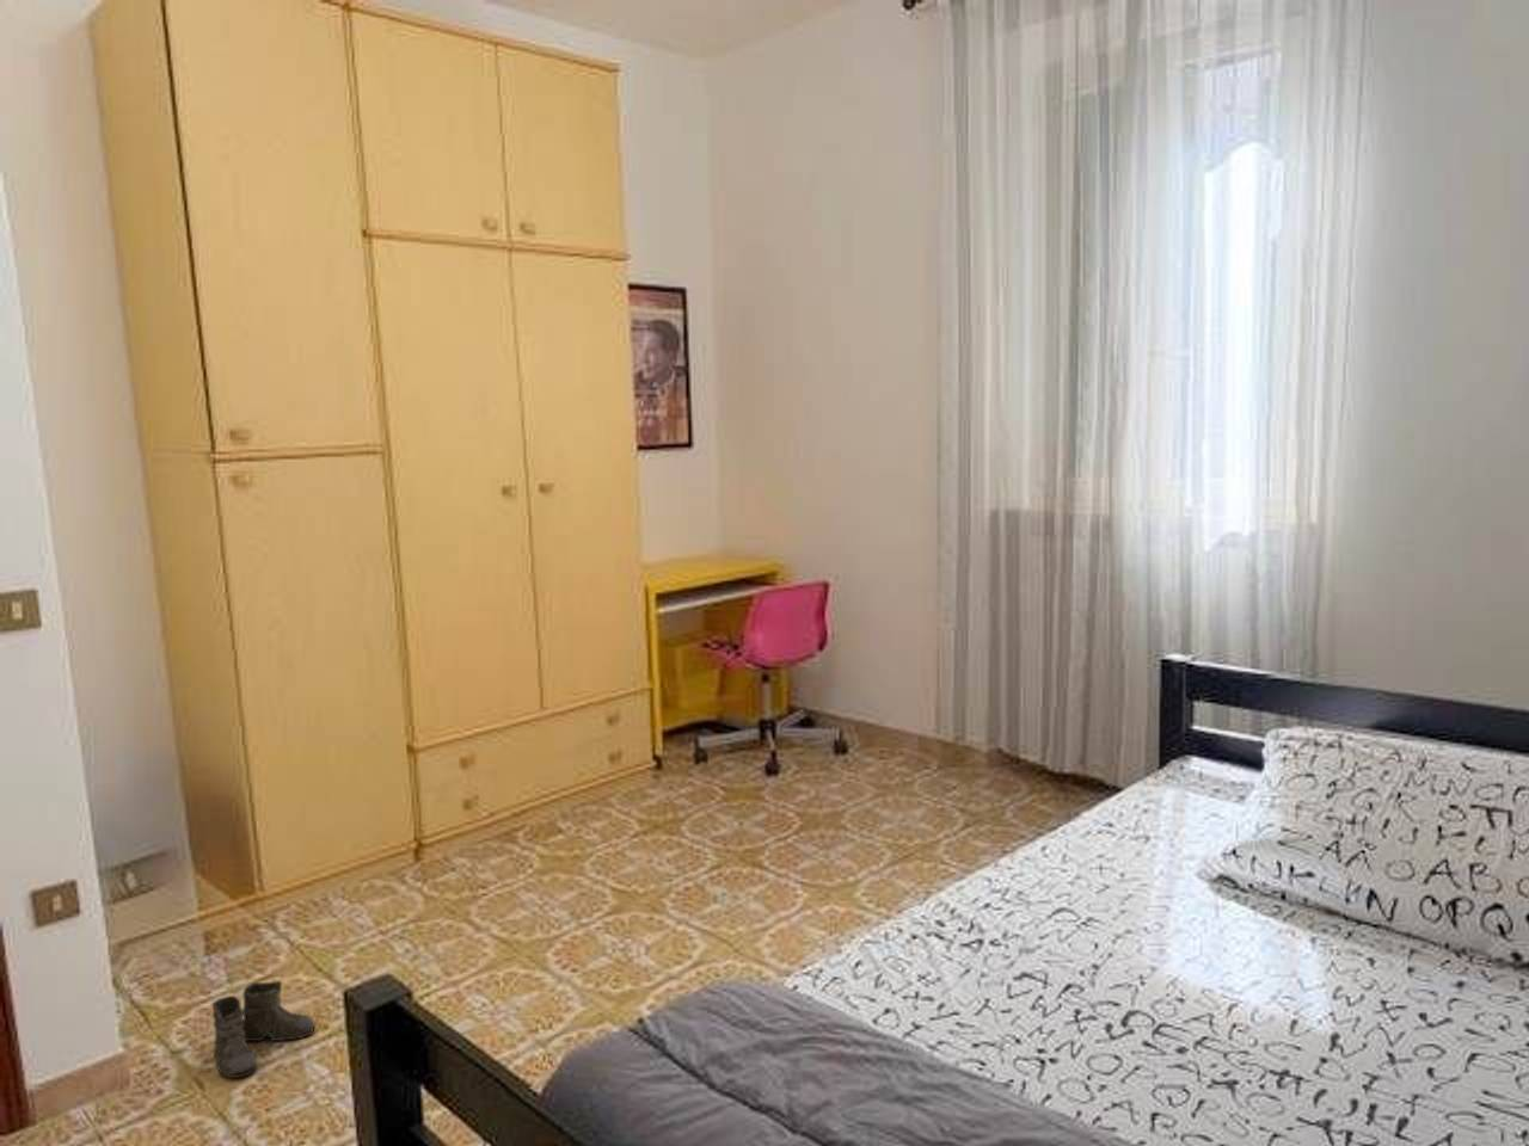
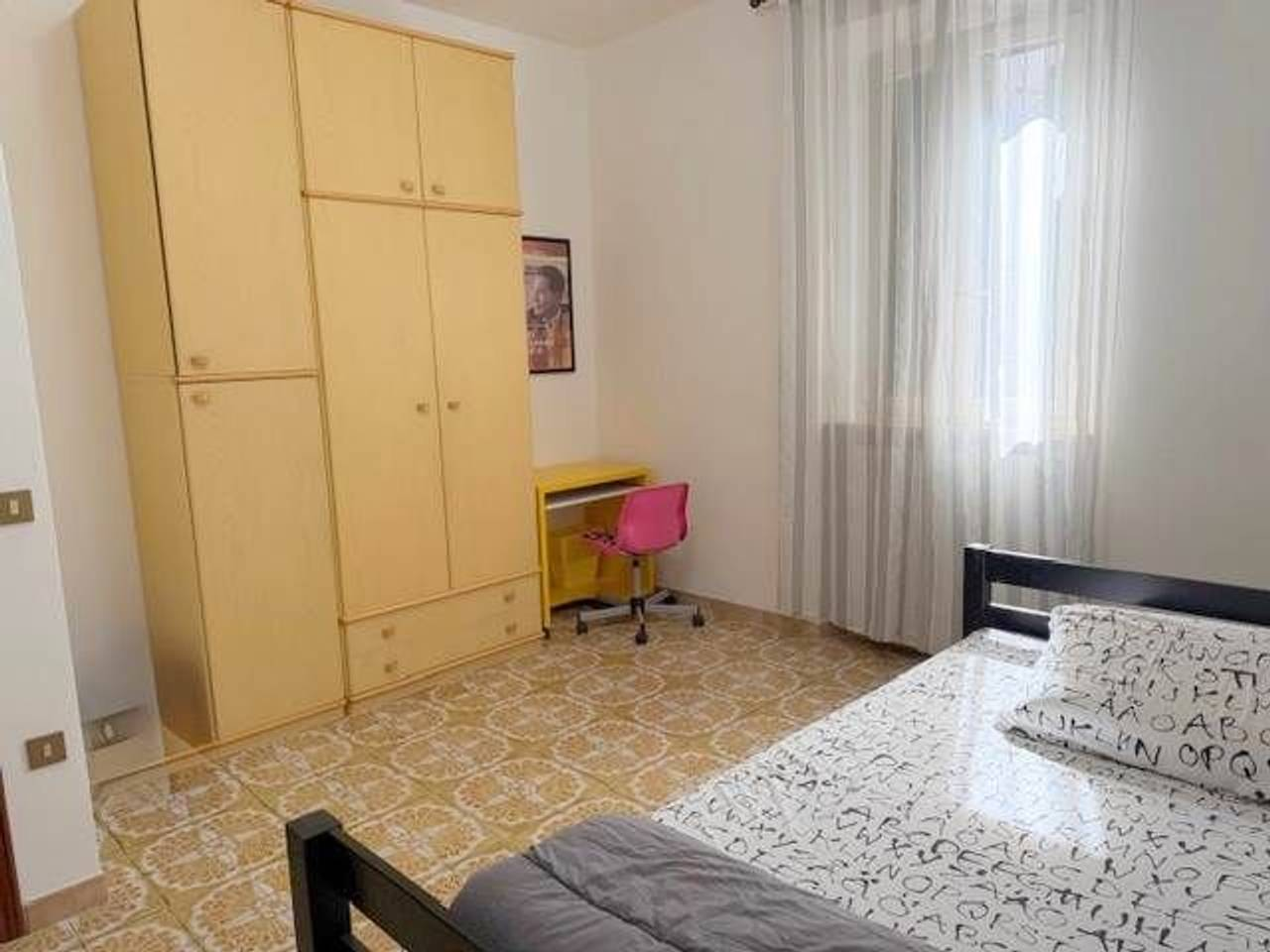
- boots [196,980,315,1079]
